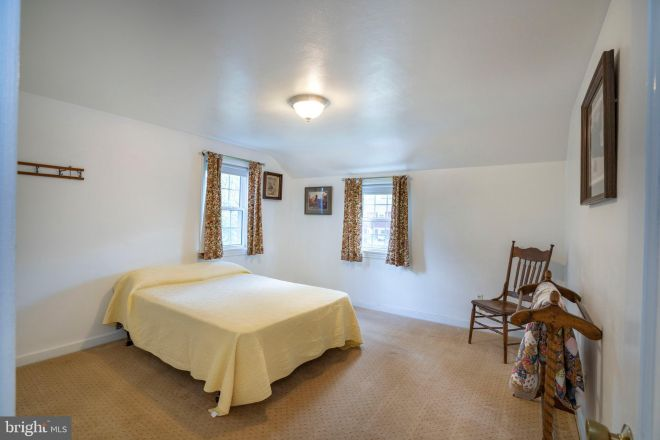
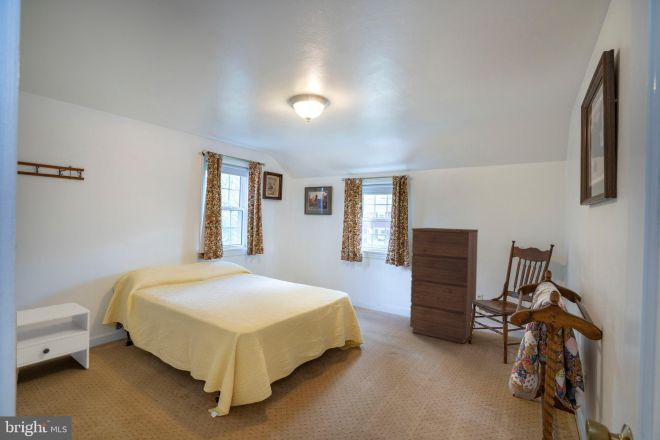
+ dresser [409,227,479,344]
+ nightstand [16,301,91,370]
